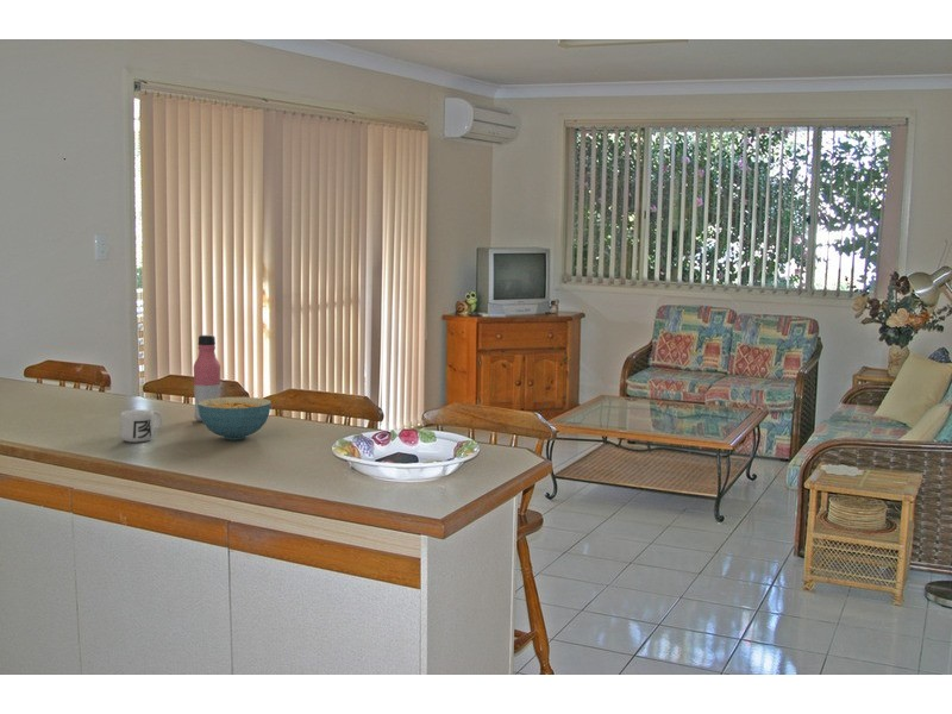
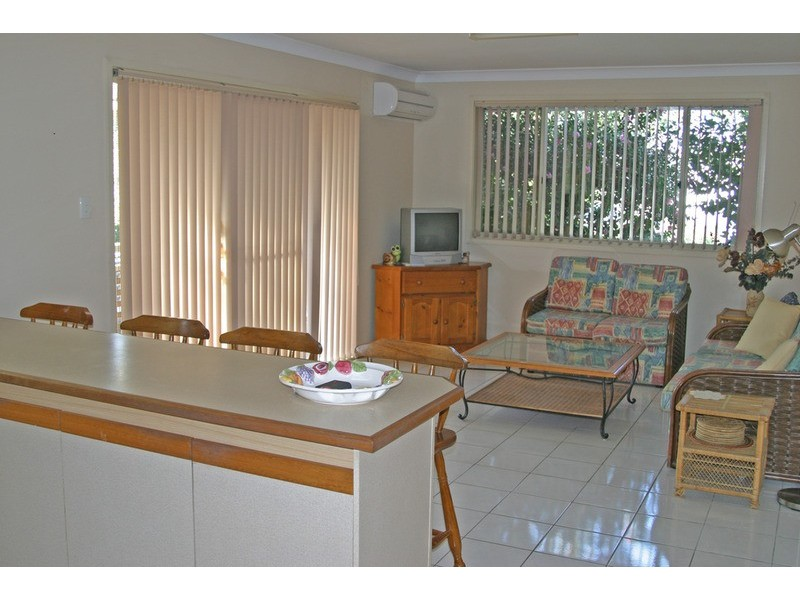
- cereal bowl [198,396,273,440]
- water bottle [193,334,221,422]
- mug [119,408,163,444]
